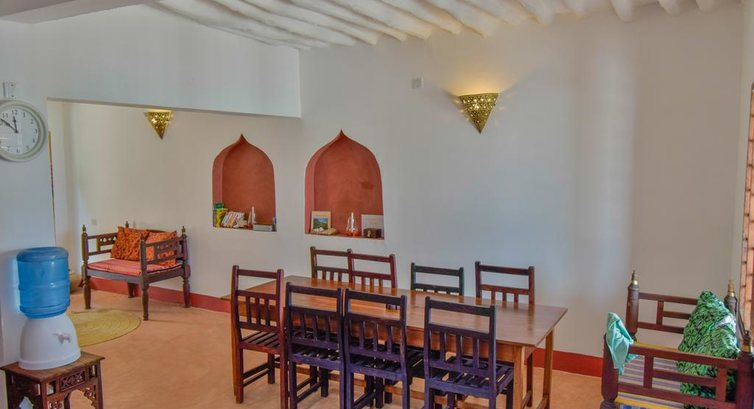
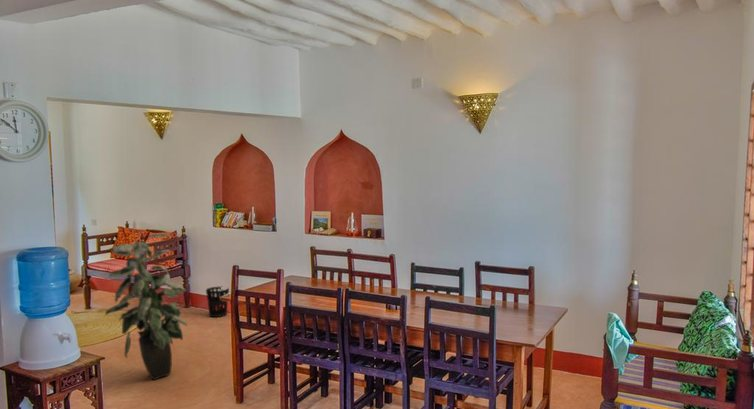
+ wastebasket [205,286,230,318]
+ indoor plant [104,232,189,381]
